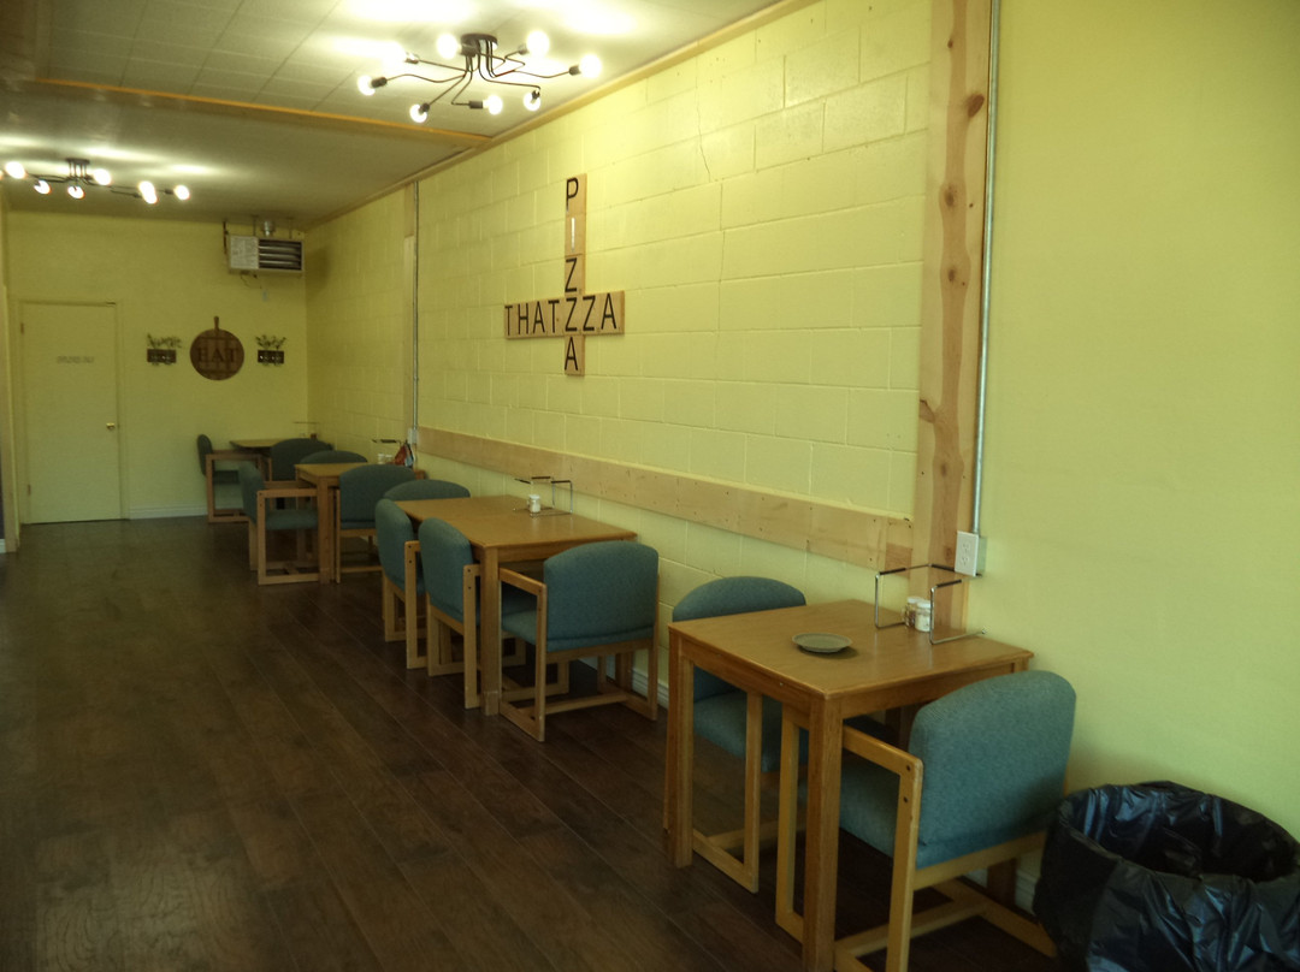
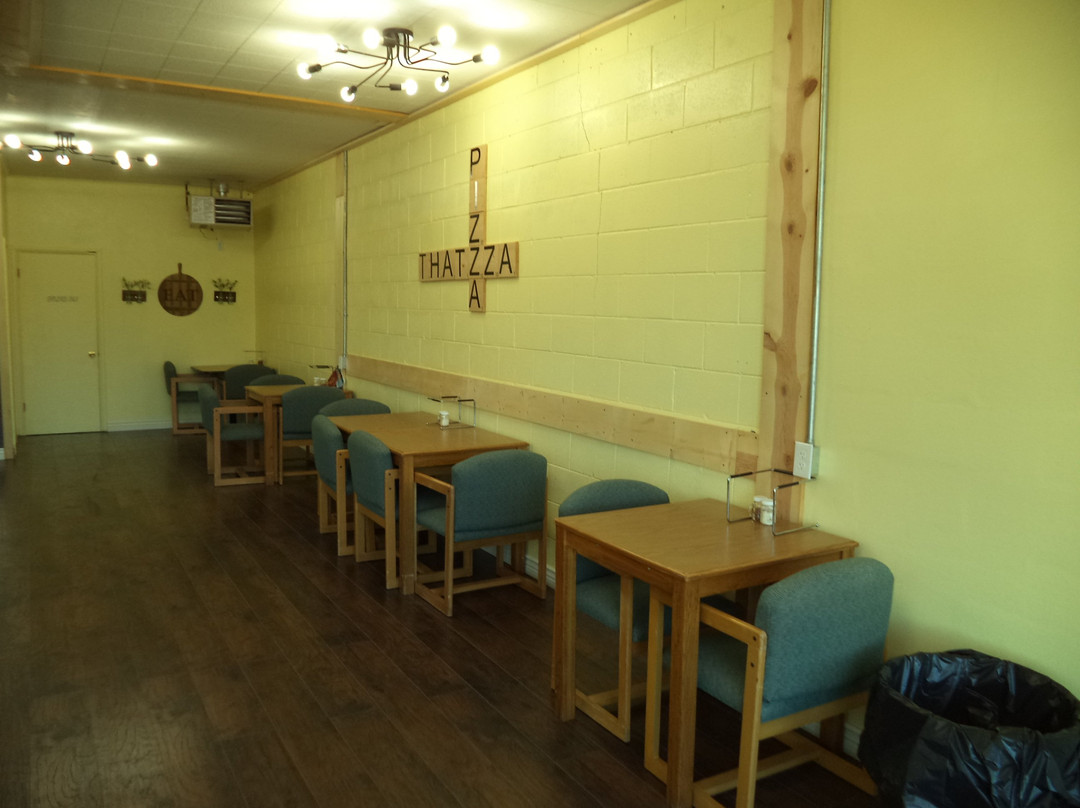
- plate [791,632,852,653]
